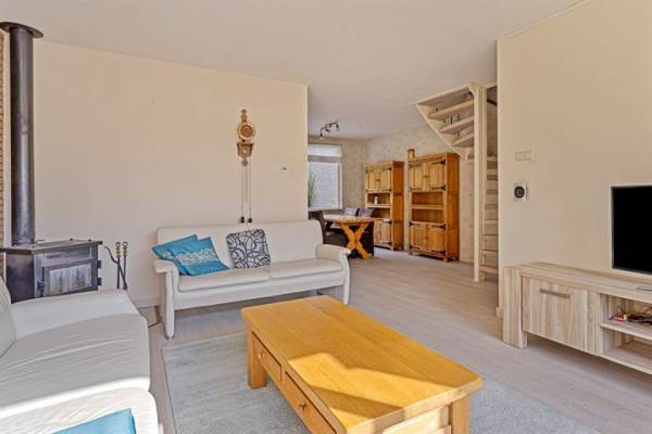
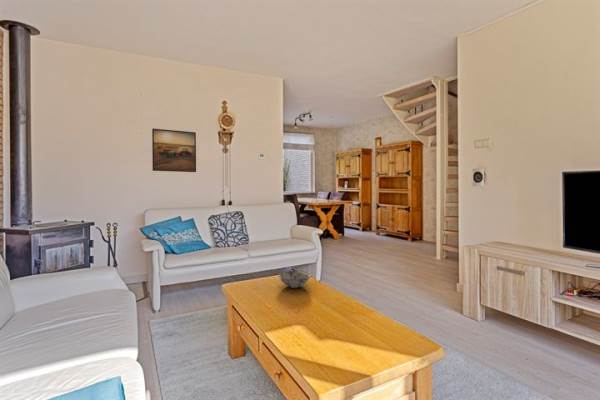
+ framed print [151,128,197,173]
+ decorative bowl [278,269,311,289]
